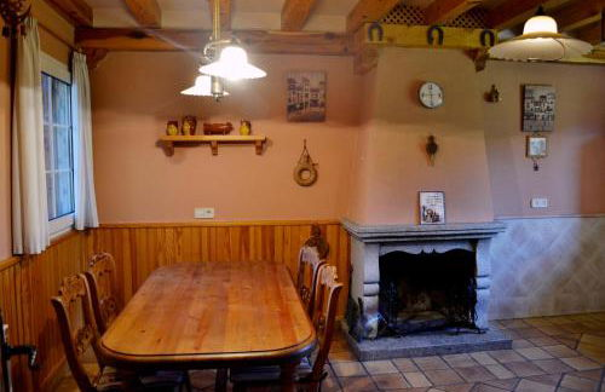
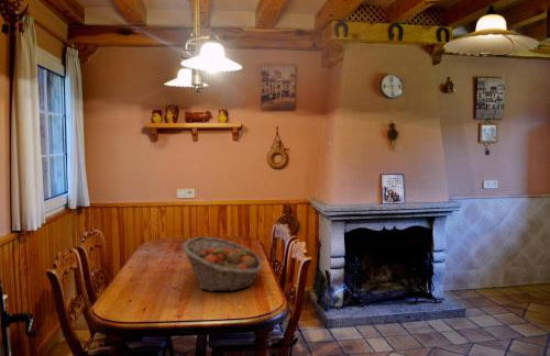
+ fruit basket [182,235,263,292]
